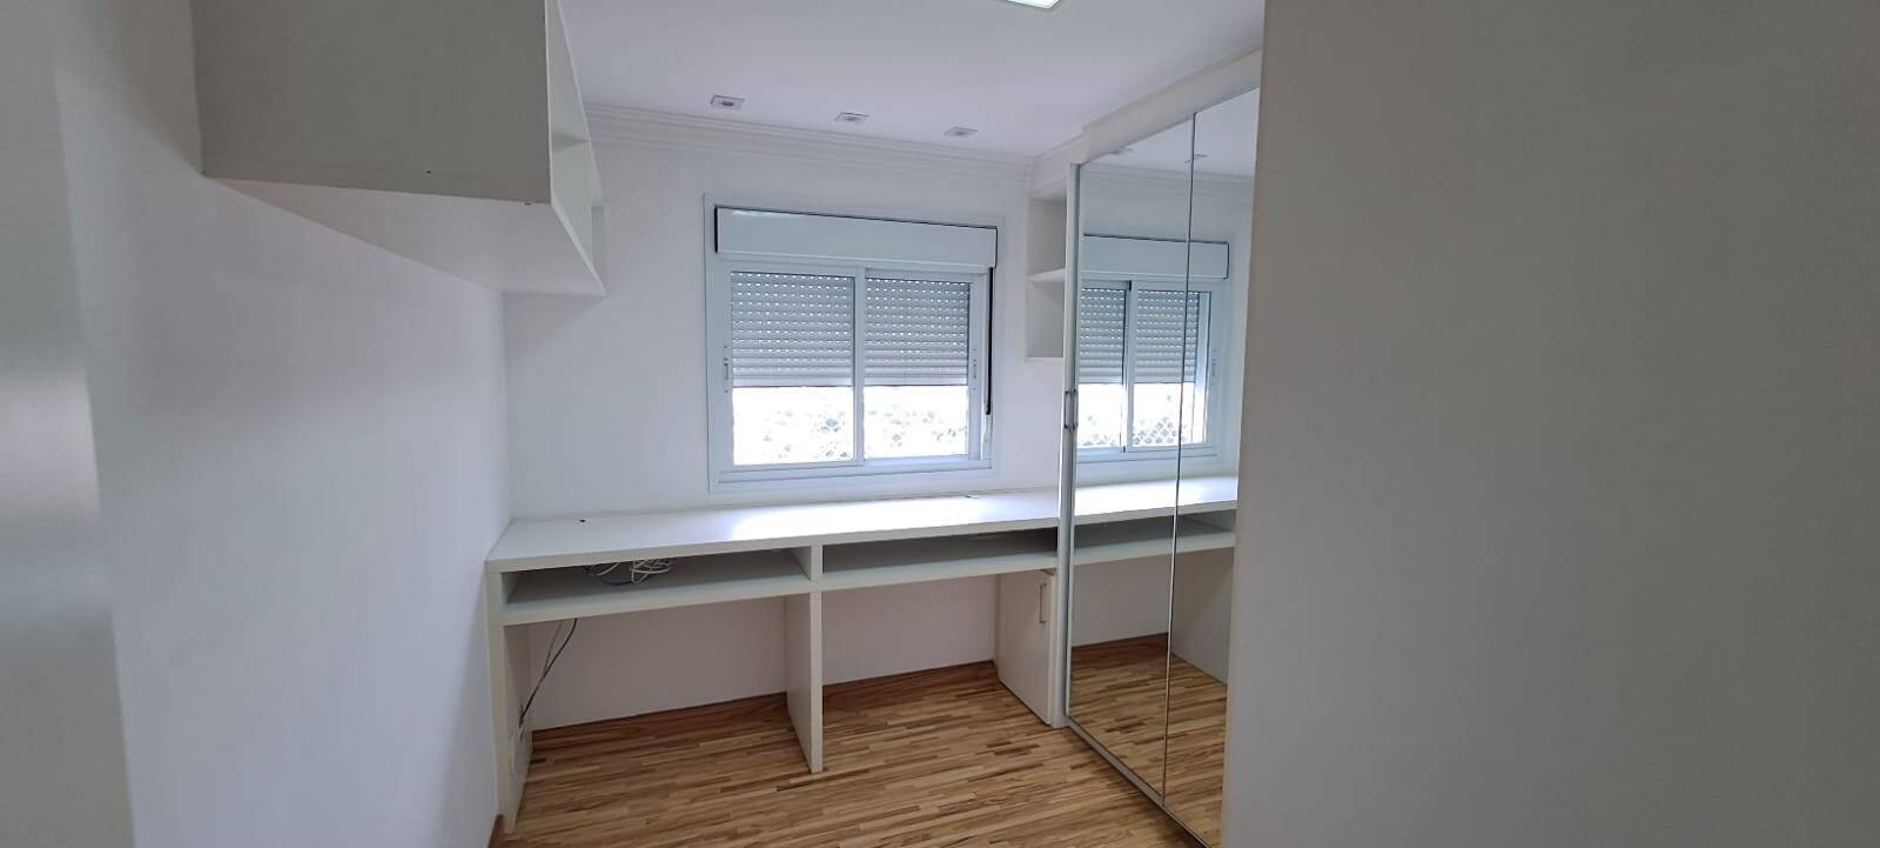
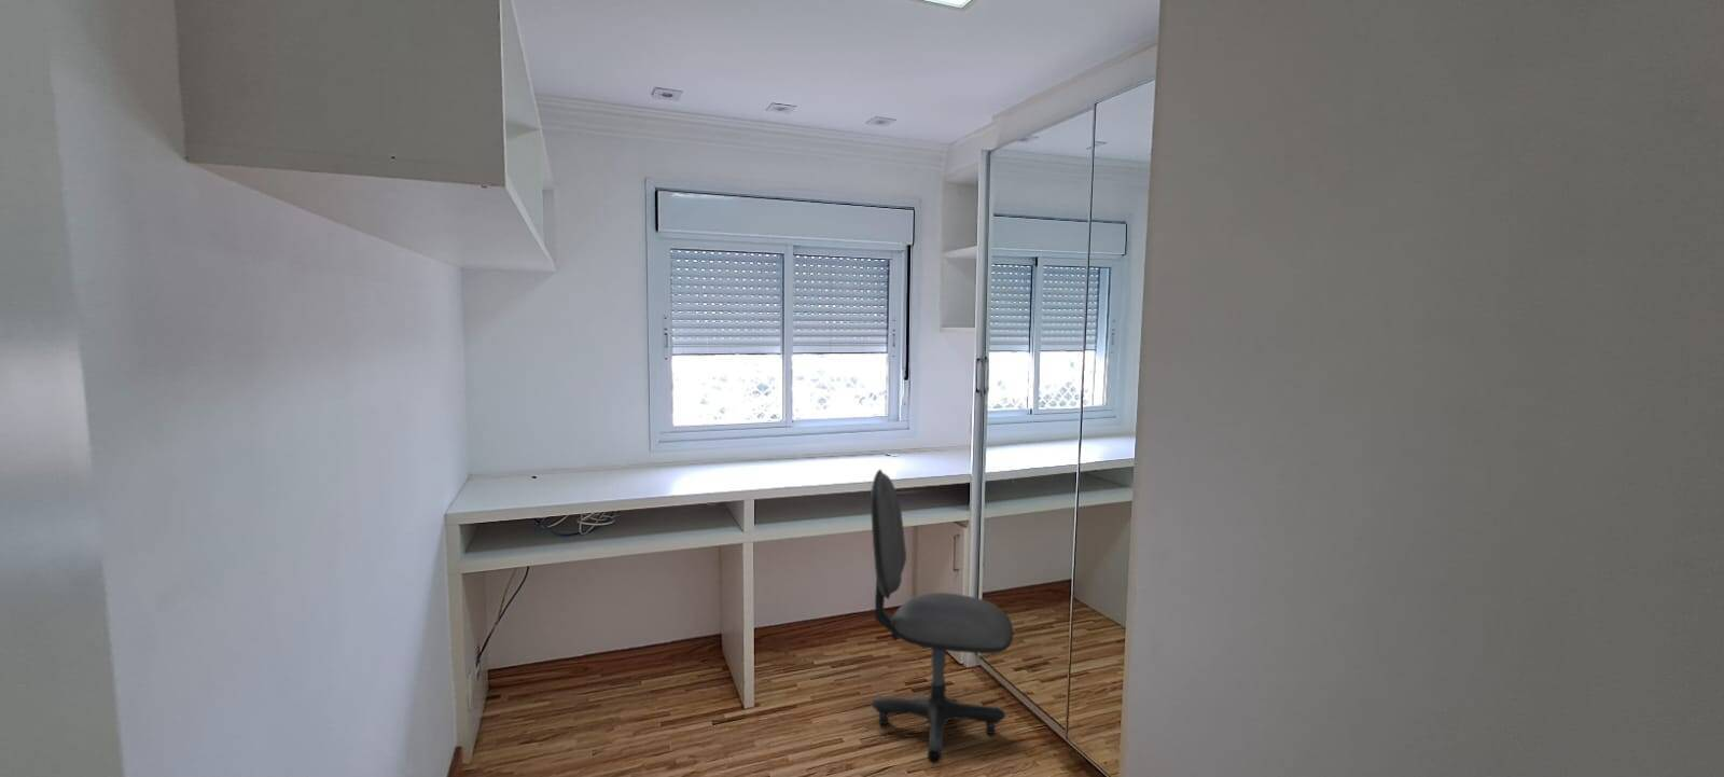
+ office chair [870,469,1015,764]
